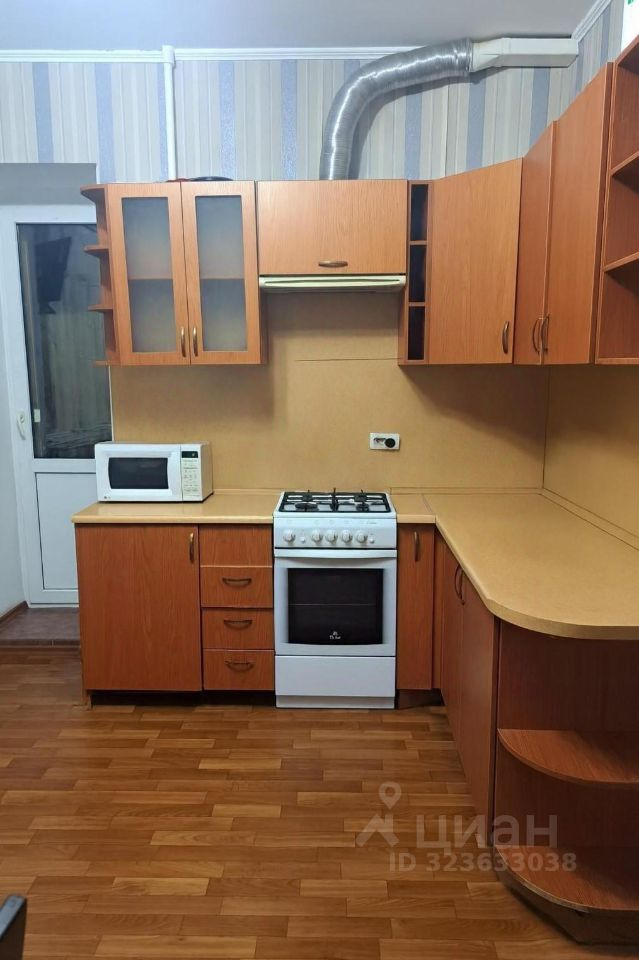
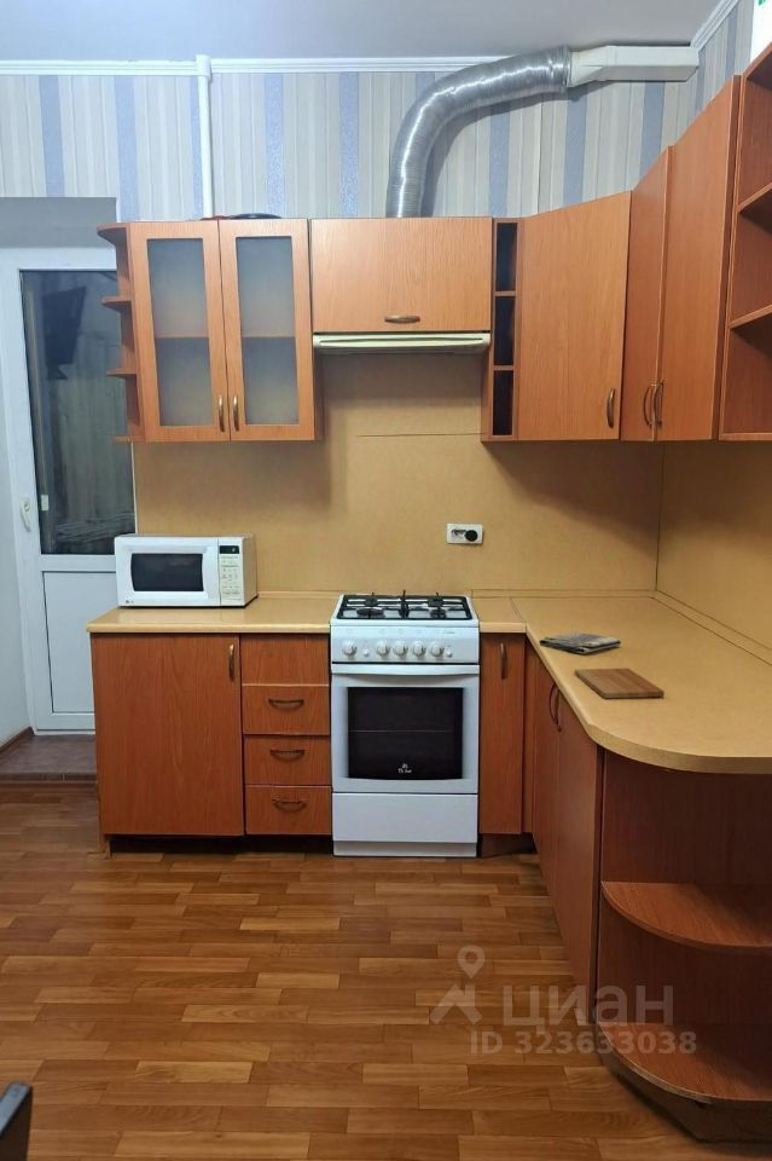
+ cutting board [574,666,666,699]
+ dish towel [538,631,622,654]
